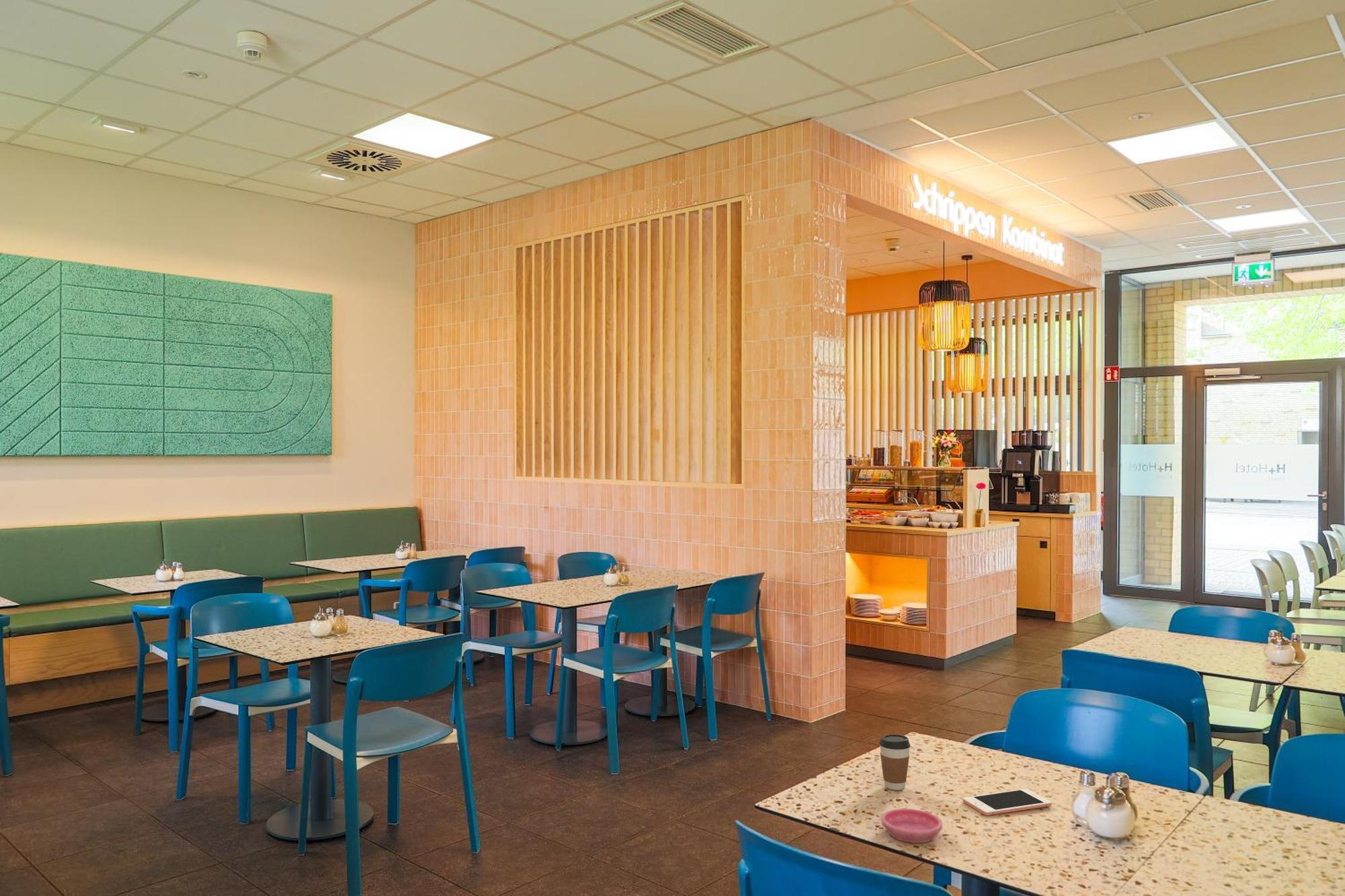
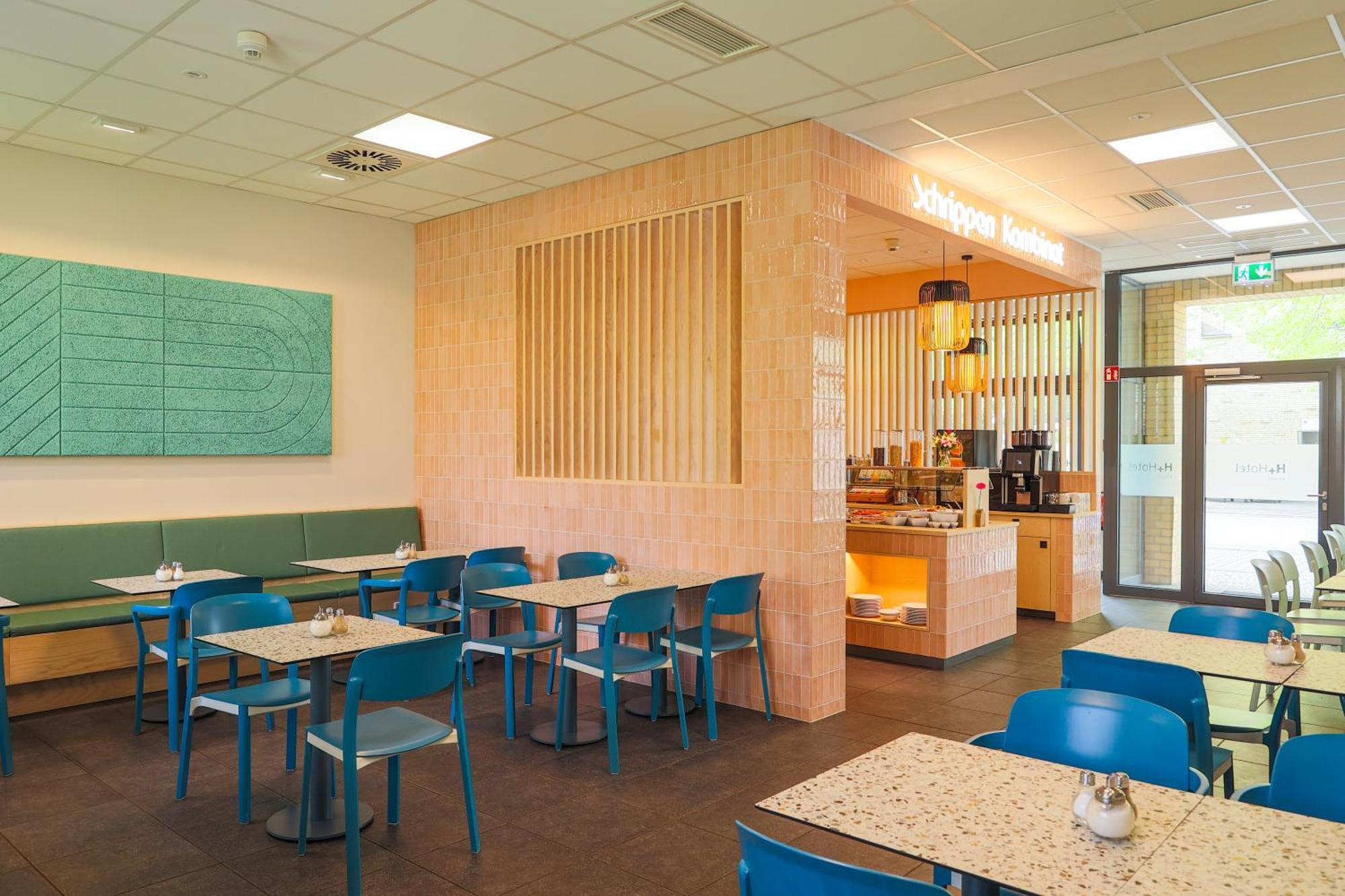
- coffee cup [879,734,911,791]
- cell phone [962,788,1052,816]
- saucer [880,808,943,844]
